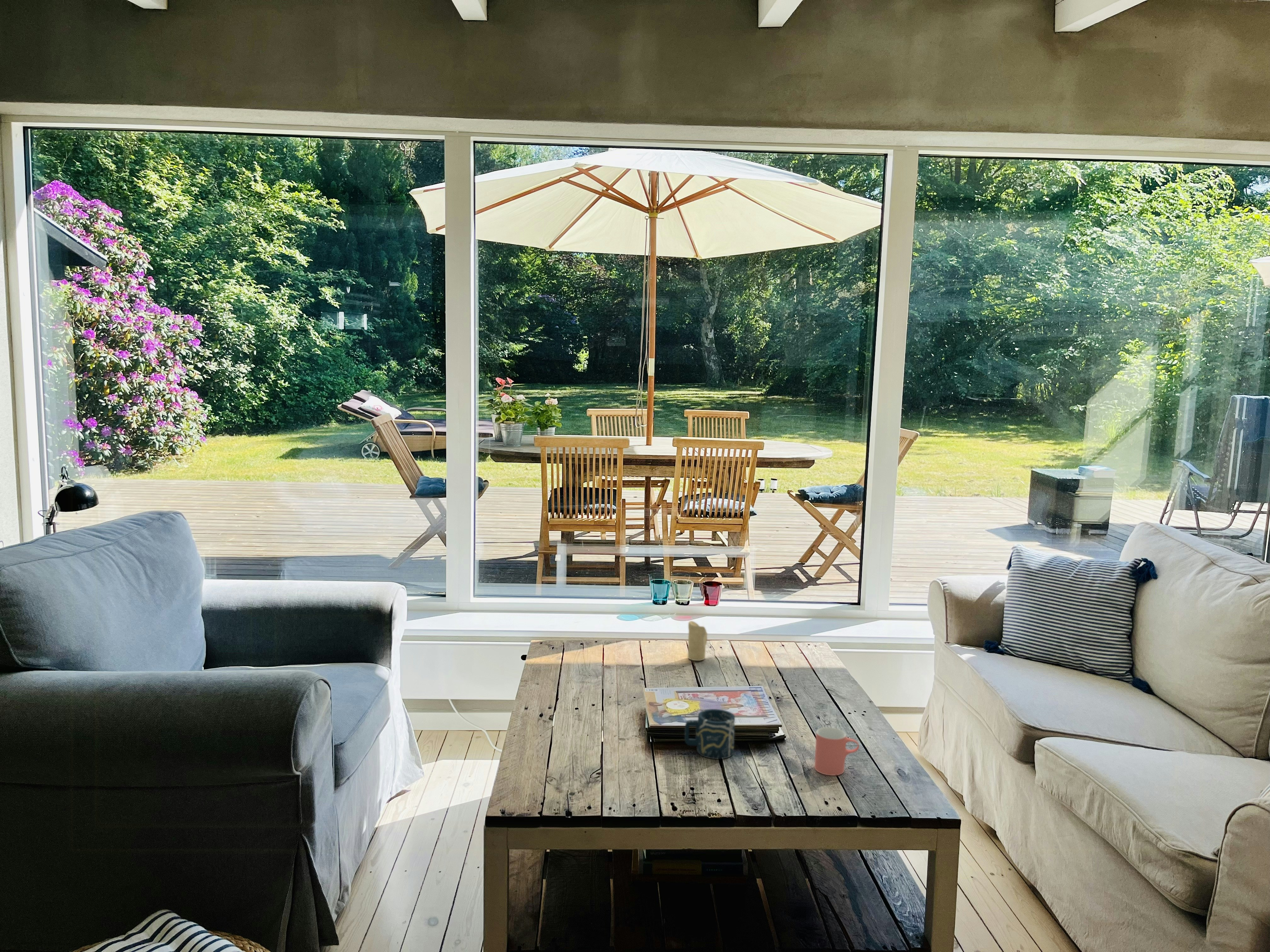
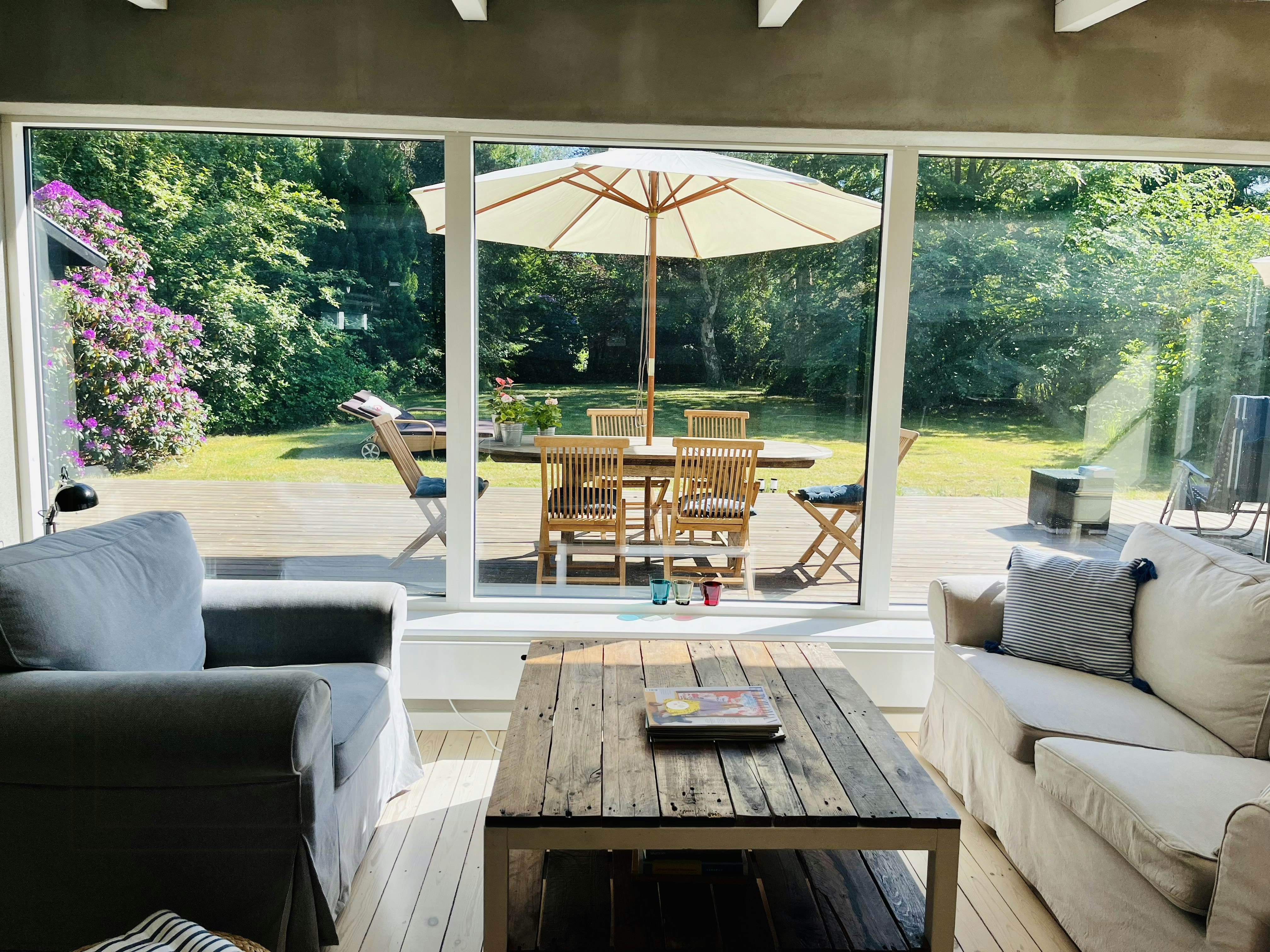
- cup [814,727,860,776]
- candle [688,620,708,661]
- cup [684,709,735,759]
